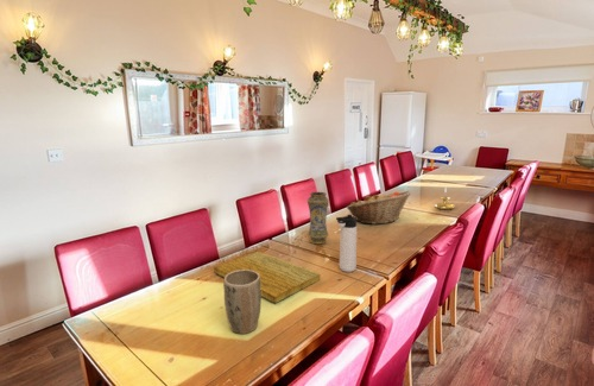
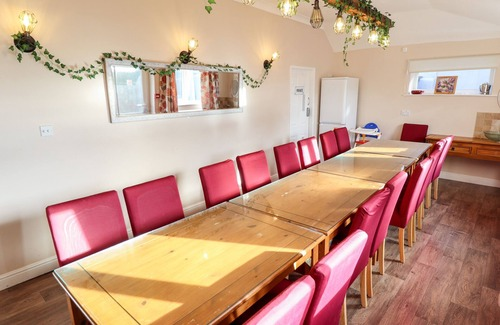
- thermos bottle [335,214,358,273]
- plant pot [222,270,263,335]
- candle holder [434,185,456,210]
- fruit basket [346,190,412,226]
- cutting board [213,251,321,304]
- vase [307,191,330,245]
